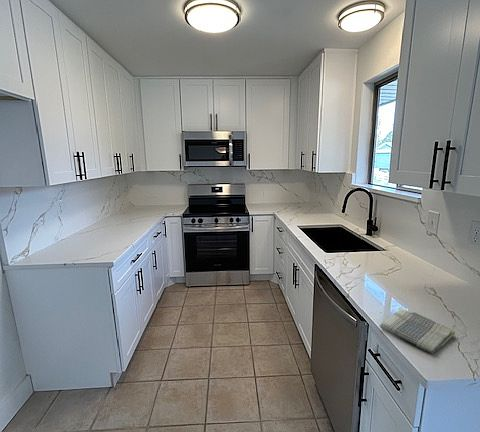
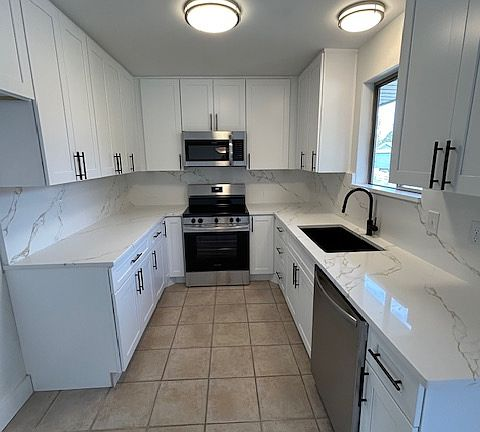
- dish towel [379,308,456,355]
